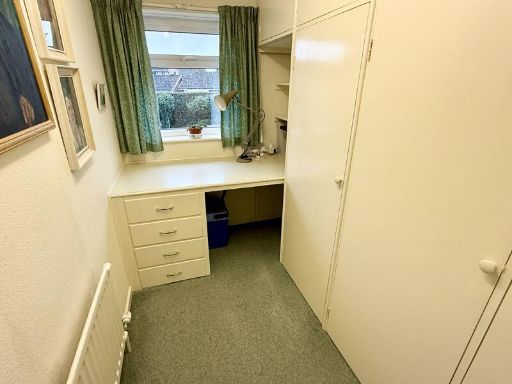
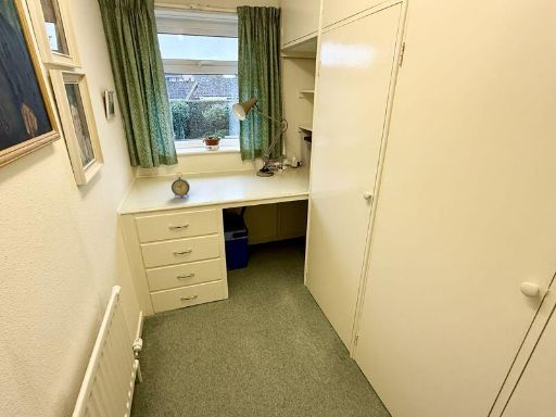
+ alarm clock [170,172,191,199]
